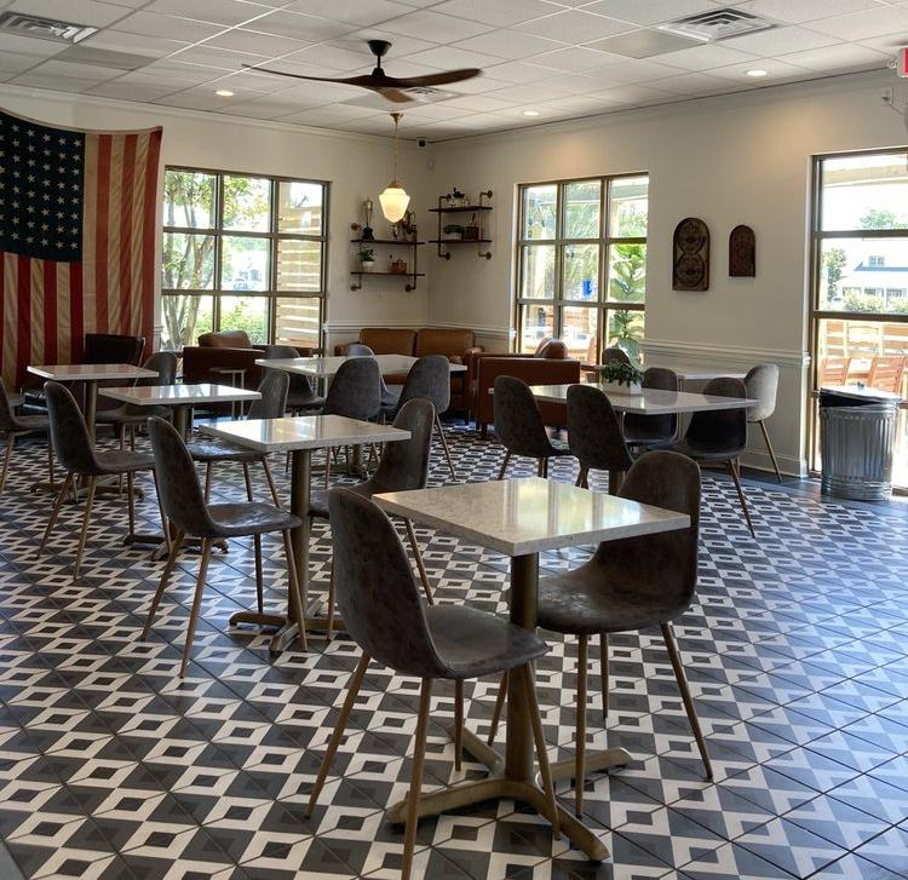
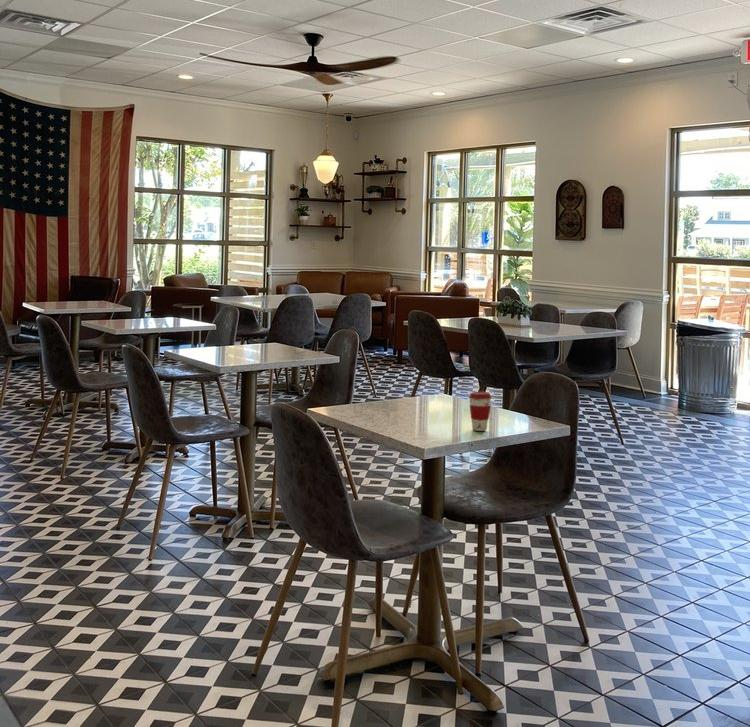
+ coffee cup [468,391,493,432]
